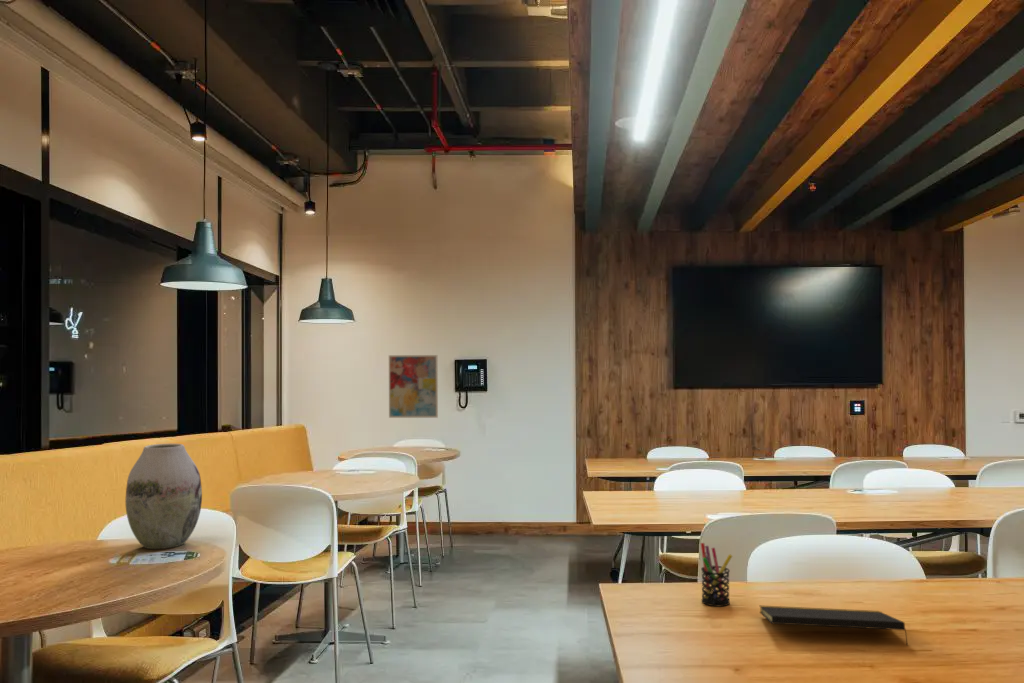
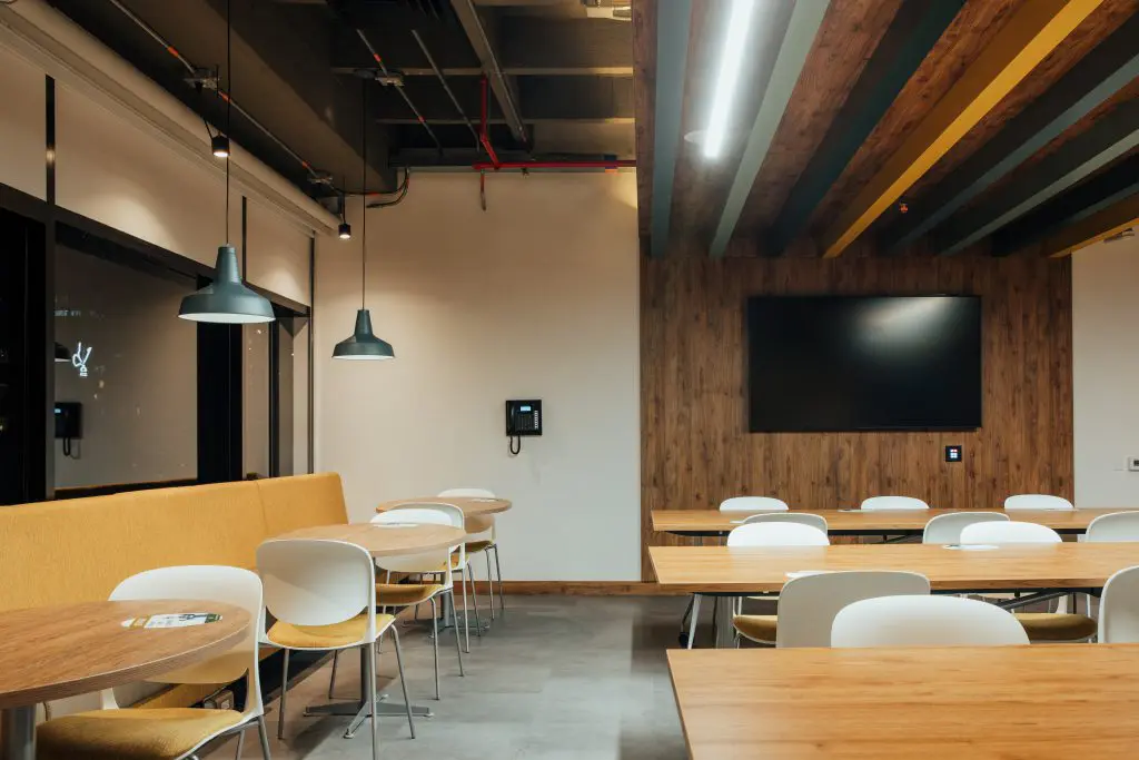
- vase [124,443,203,550]
- notepad [759,605,909,647]
- pen holder [700,542,733,608]
- wall art [388,354,439,419]
